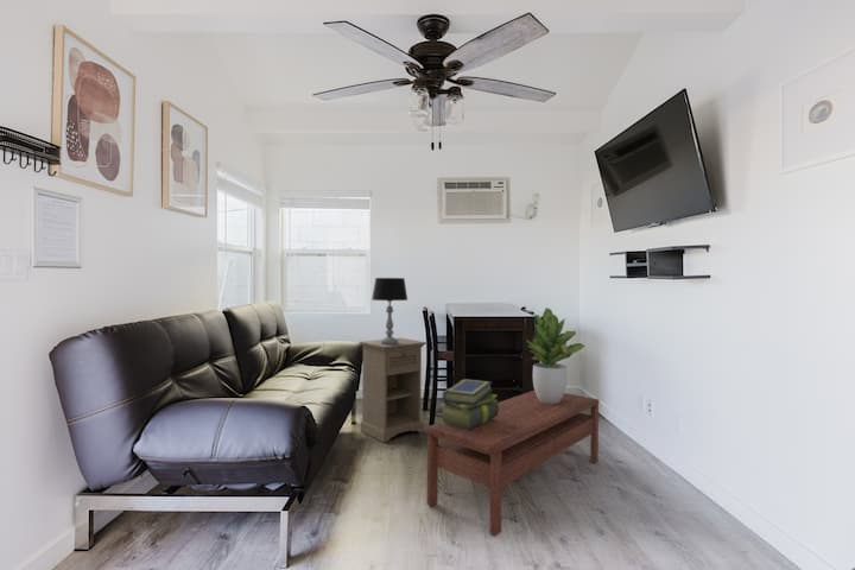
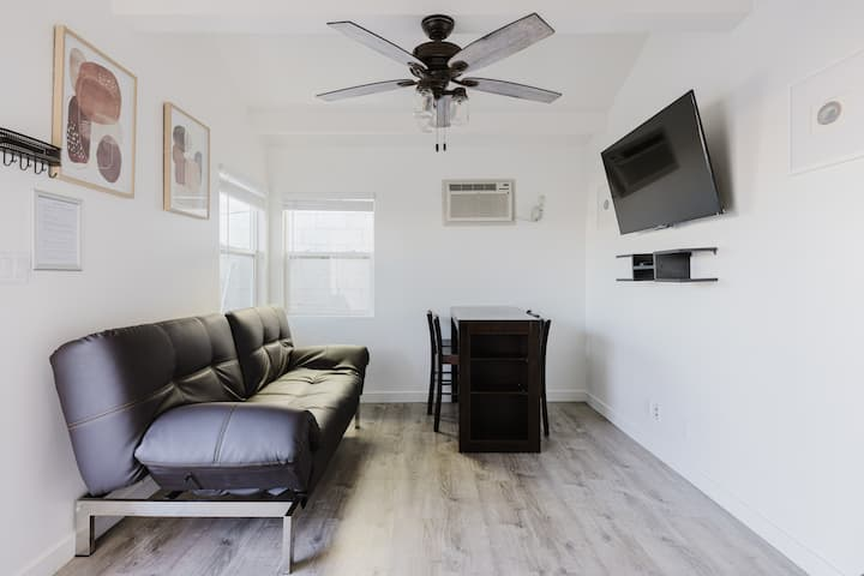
- coffee table [426,390,600,538]
- stack of books [439,378,499,430]
- potted plant [525,306,587,404]
- table lamp [370,277,408,344]
- nightstand [359,337,428,443]
